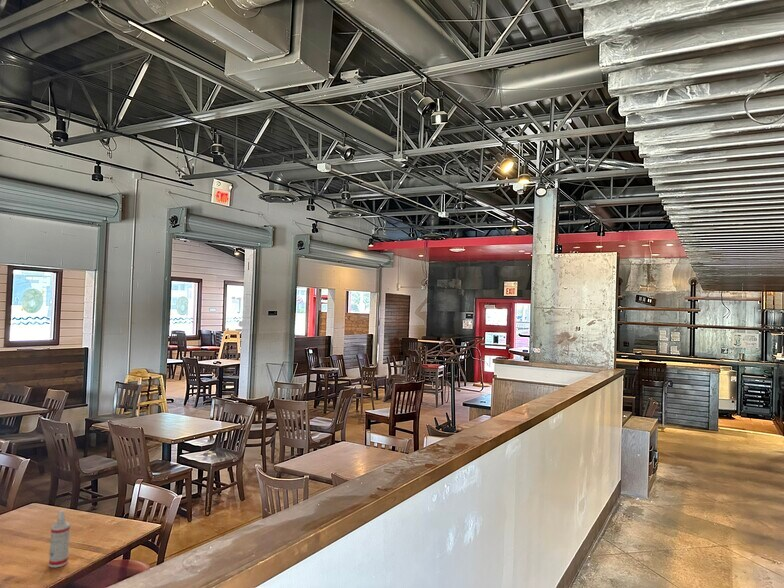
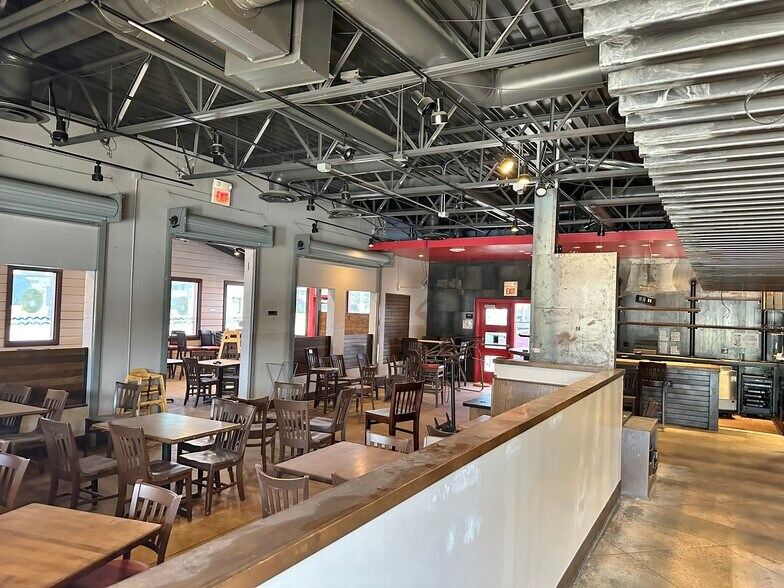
- spray bottle [48,509,71,568]
